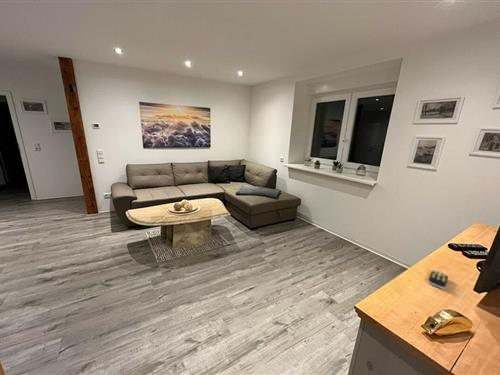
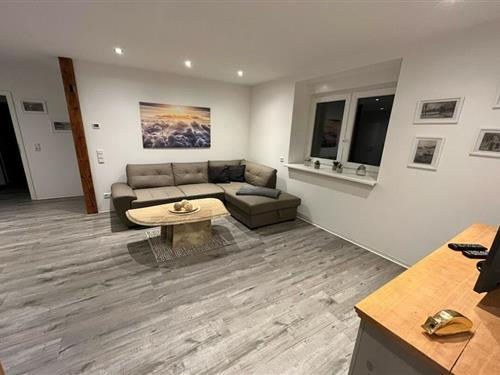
- remote control [427,270,449,290]
